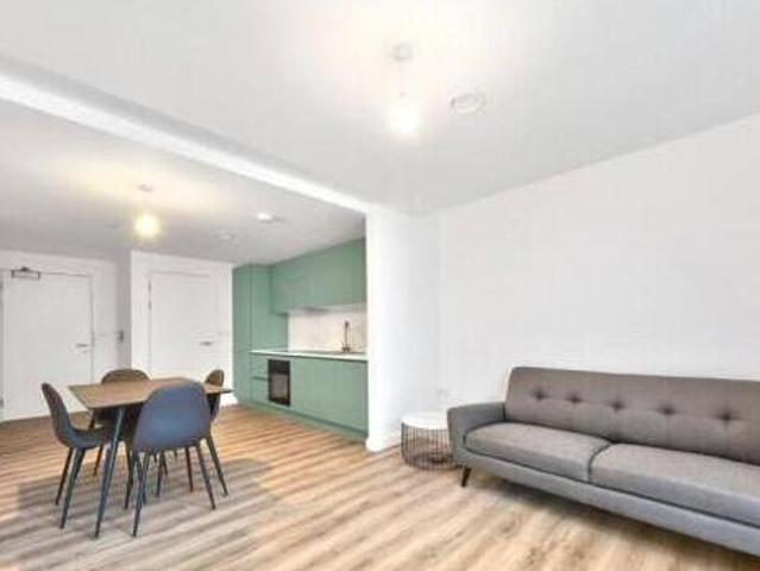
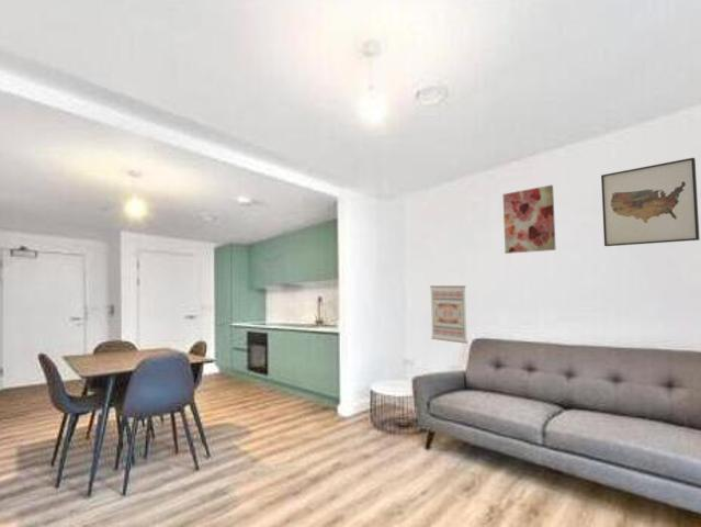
+ wall art [429,284,468,345]
+ wall art [502,184,556,255]
+ wall art [600,157,701,247]
